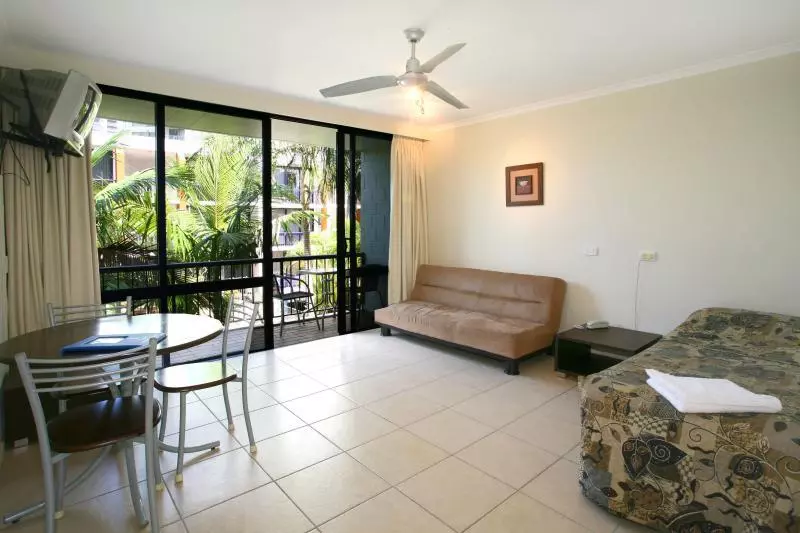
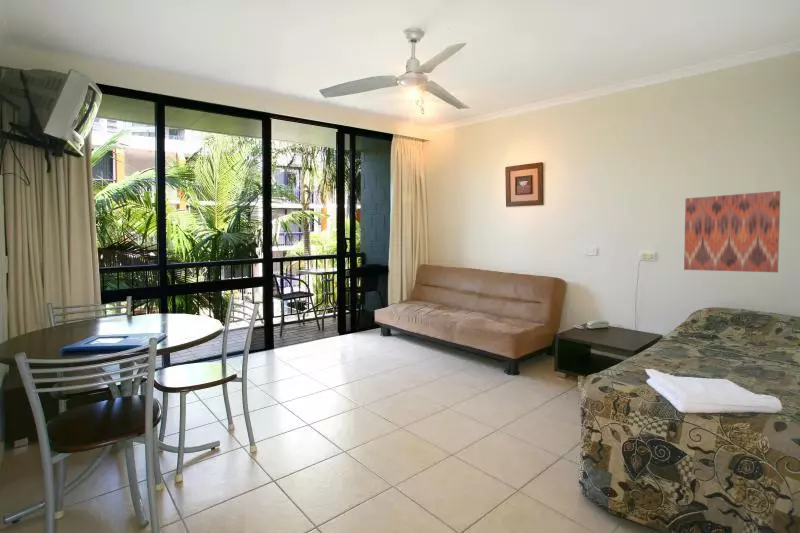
+ wall art [683,190,781,273]
